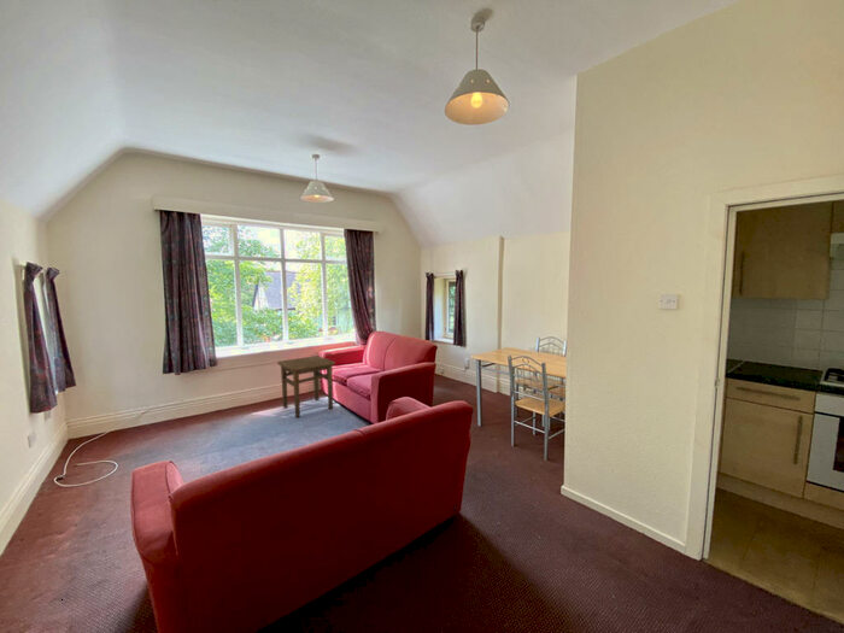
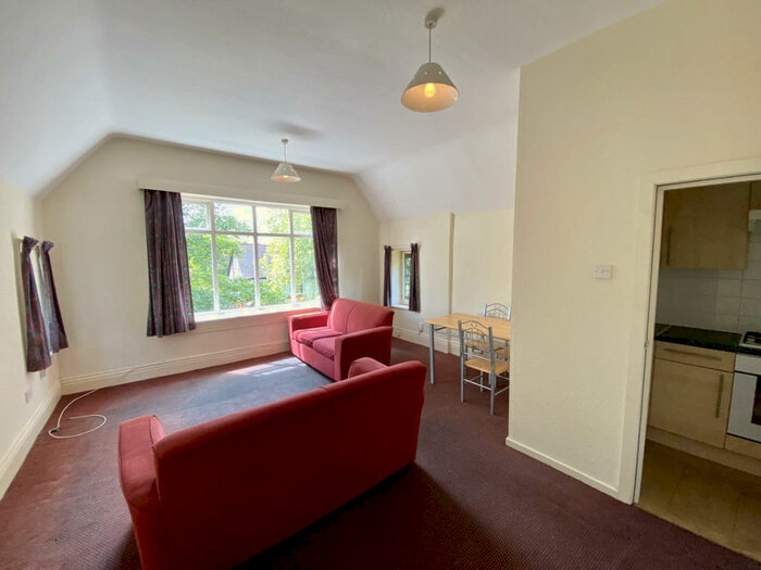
- side table [276,354,336,418]
